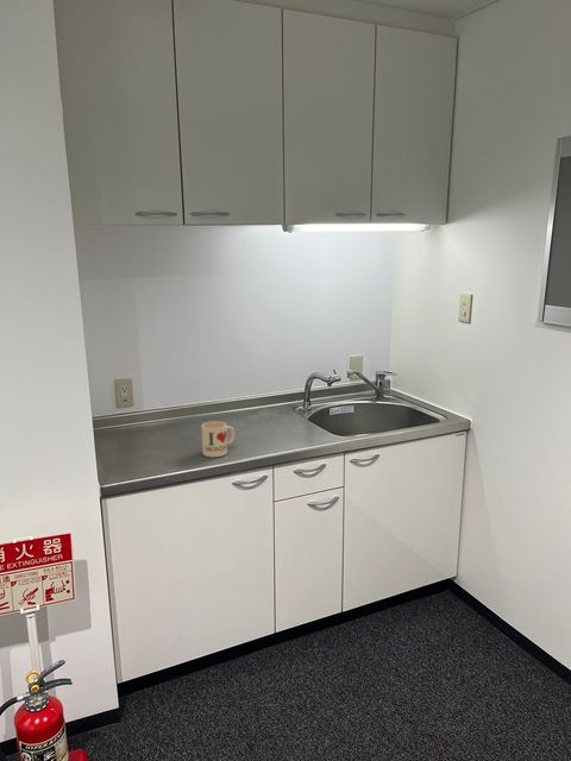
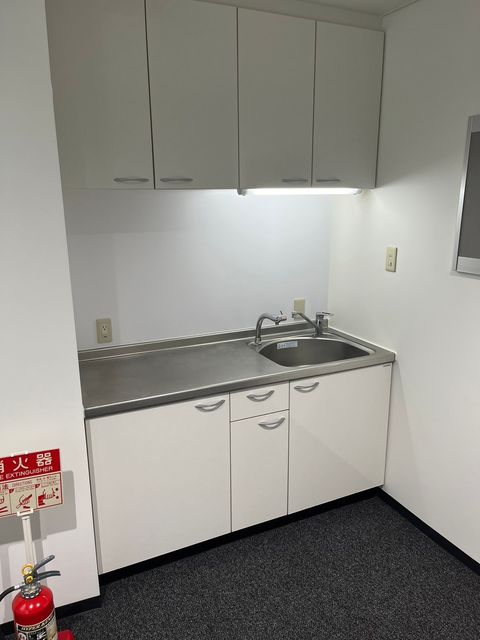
- mug [201,420,236,458]
